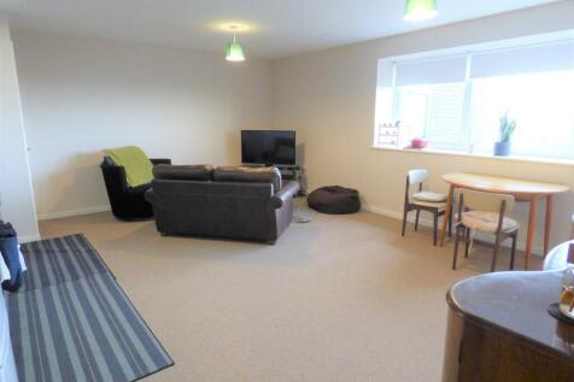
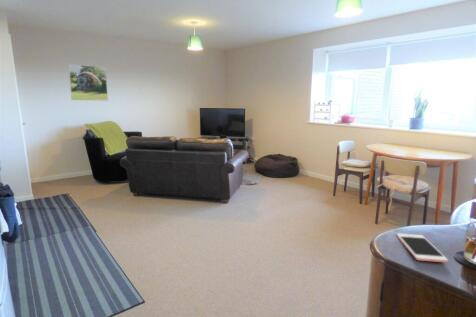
+ cell phone [395,232,449,263]
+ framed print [67,63,109,102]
